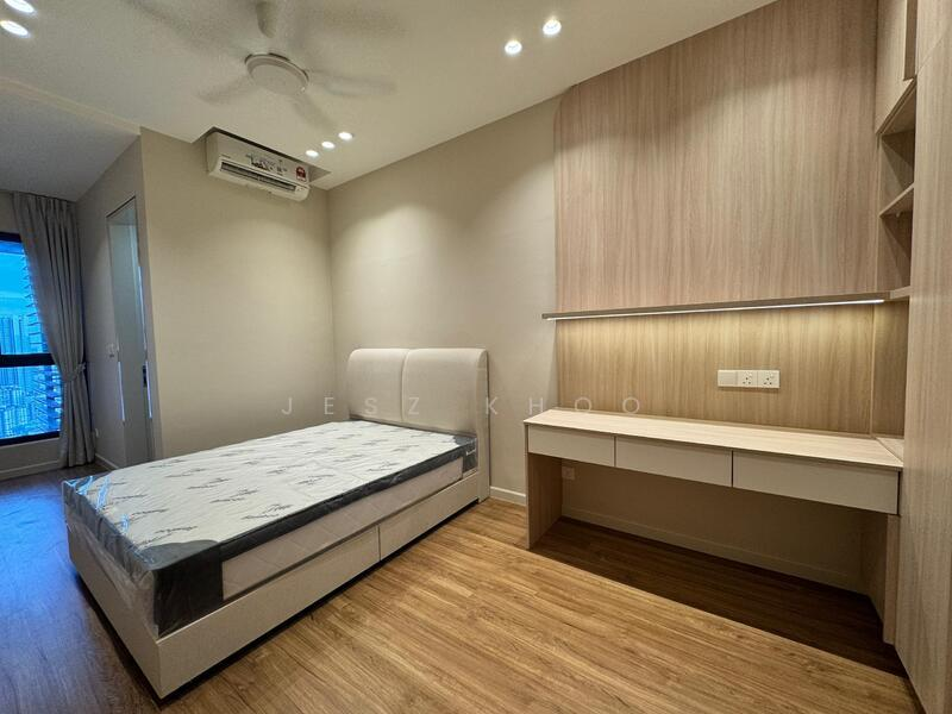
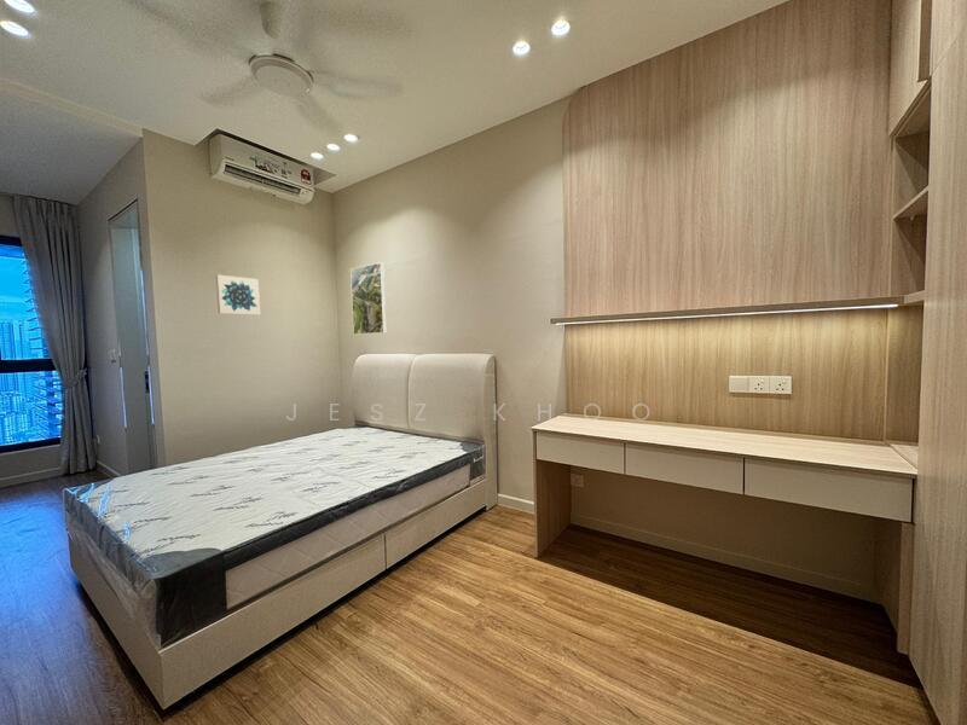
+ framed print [349,261,387,336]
+ wall art [215,274,261,317]
